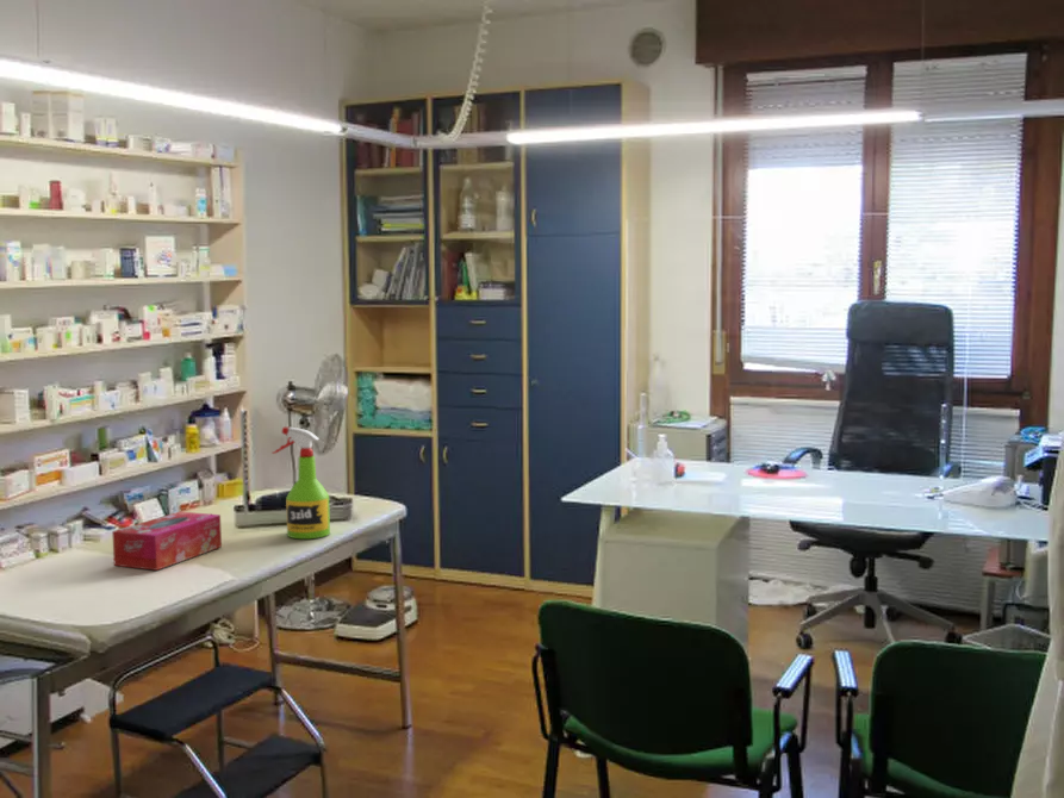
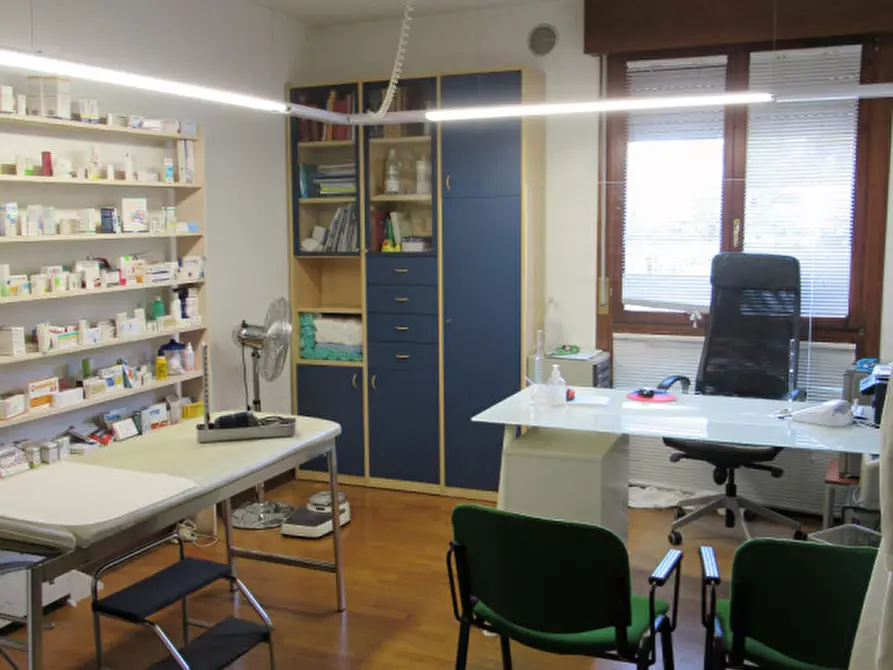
- spray bottle [270,426,331,540]
- tissue box [111,511,223,572]
